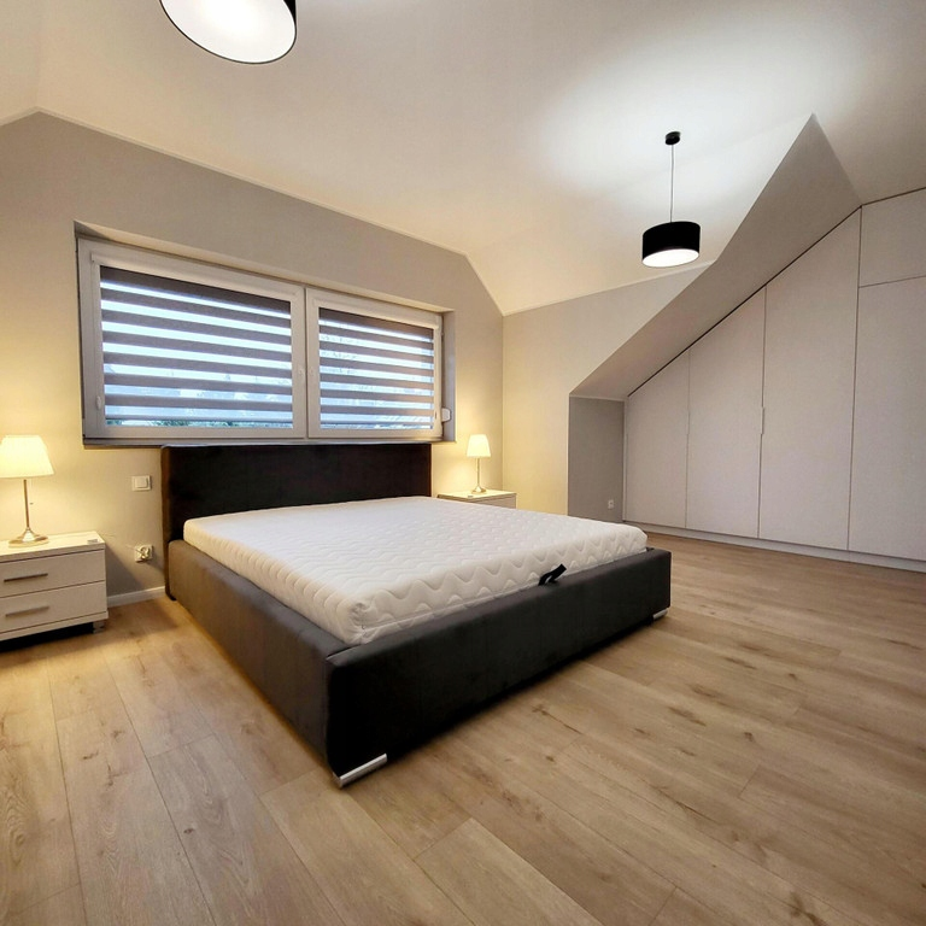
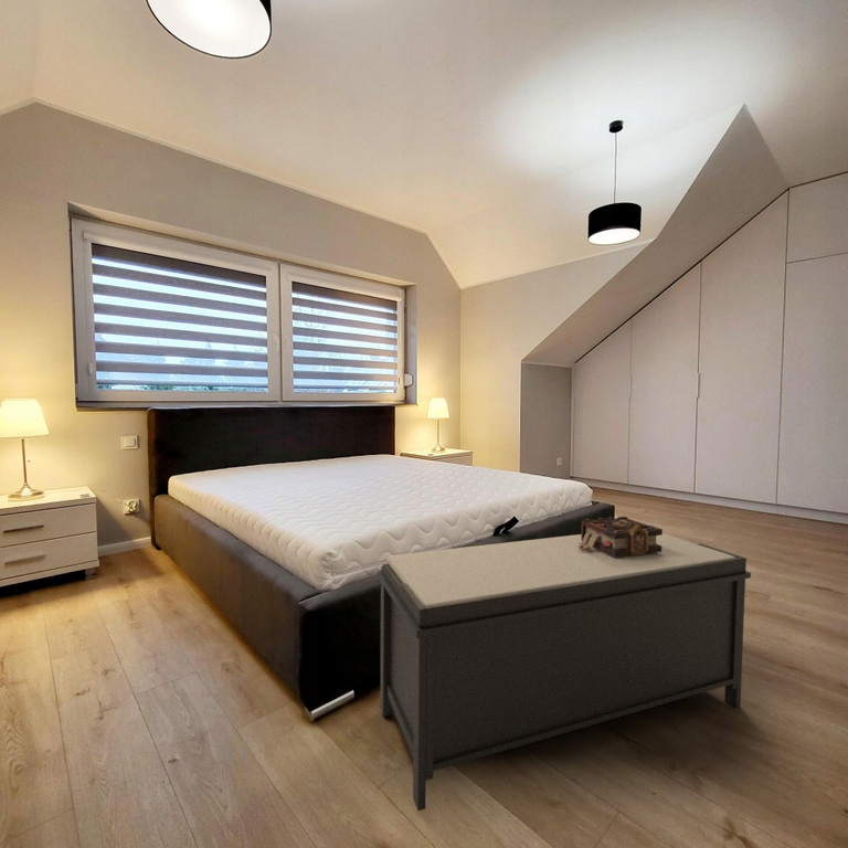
+ bench [377,532,752,812]
+ spell book [579,516,664,556]
